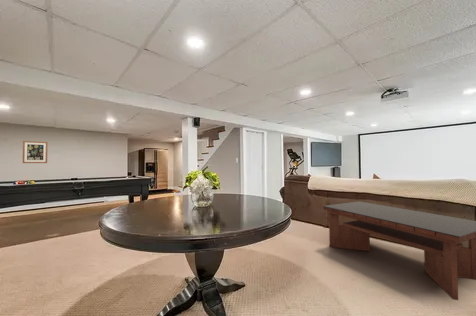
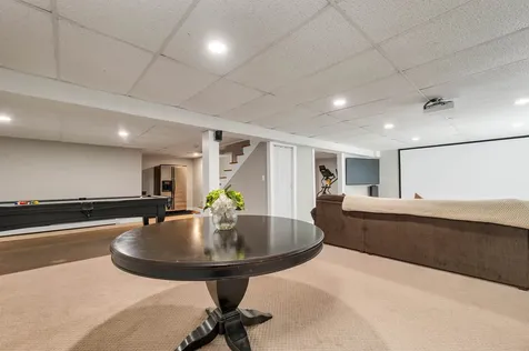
- coffee table [322,201,476,301]
- wall art [22,140,49,164]
